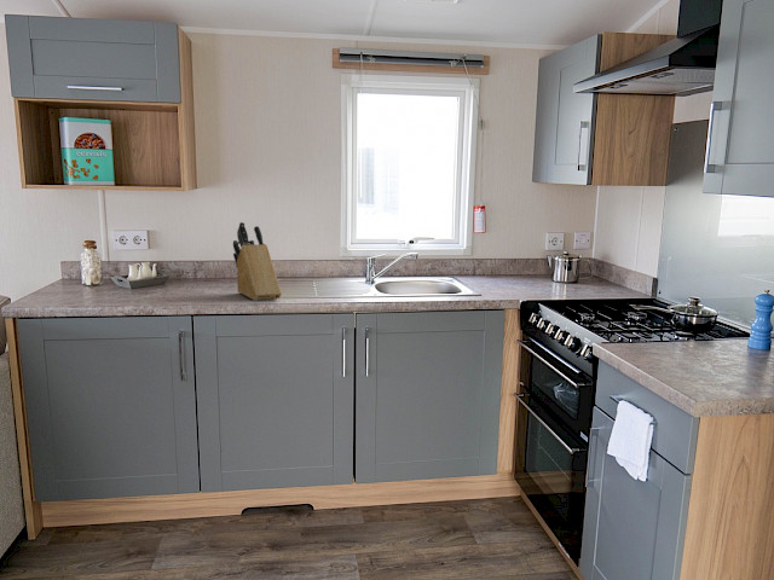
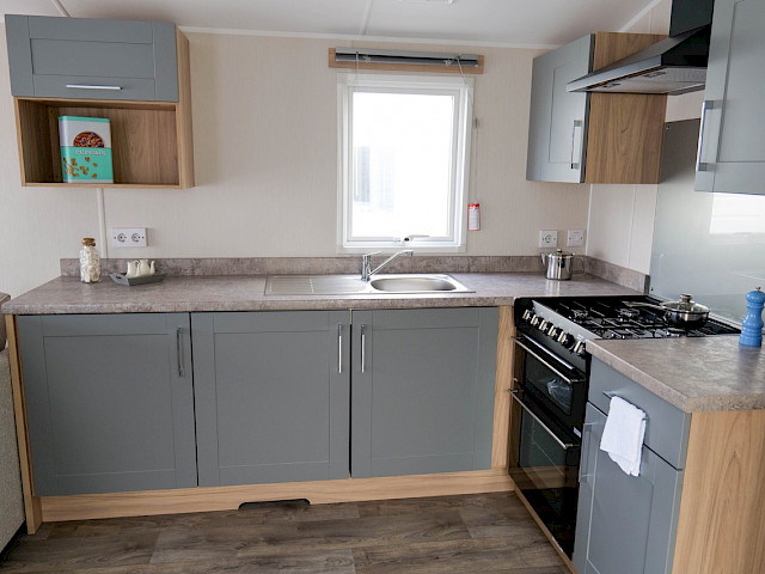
- knife block [232,221,283,302]
